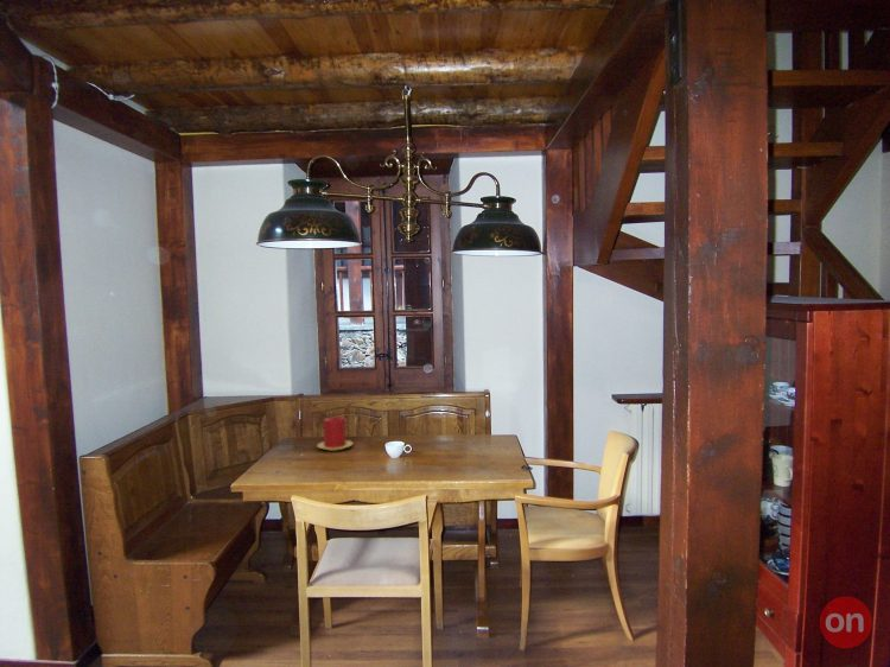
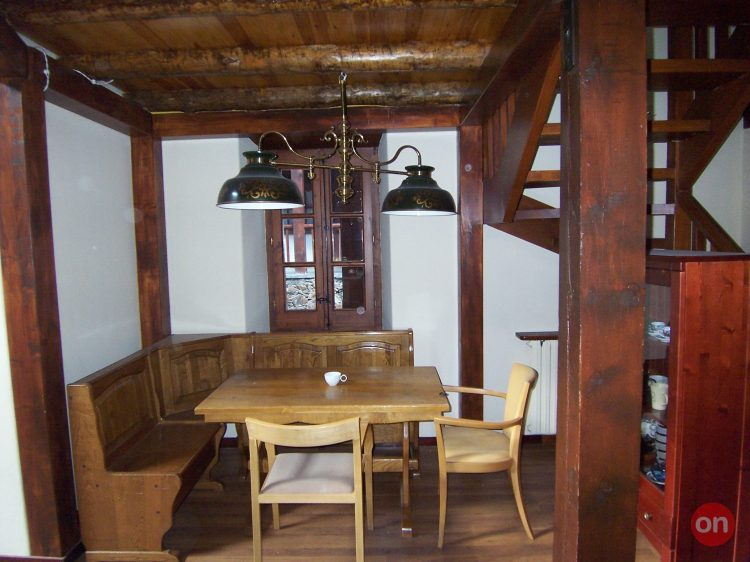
- candle [316,415,354,452]
